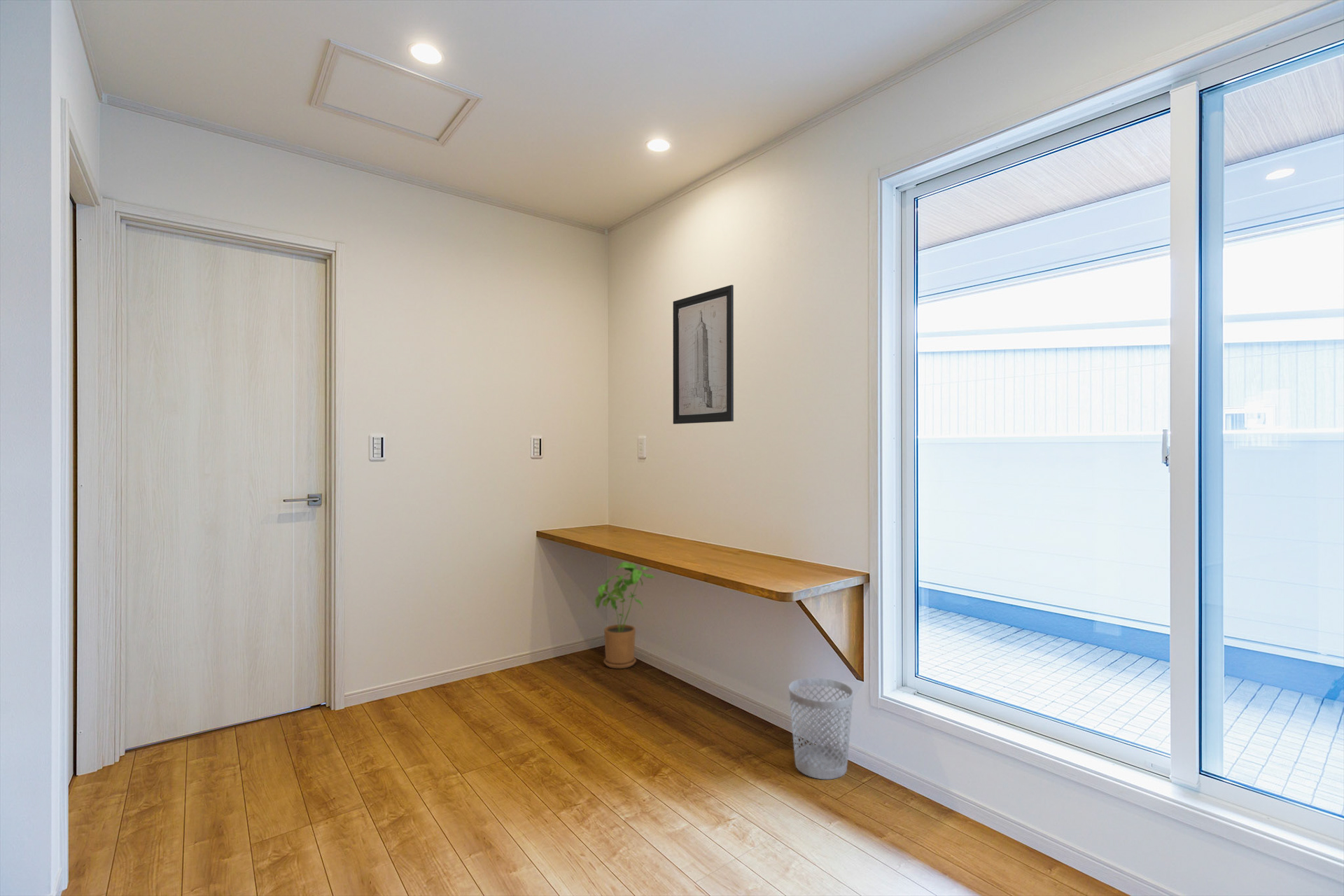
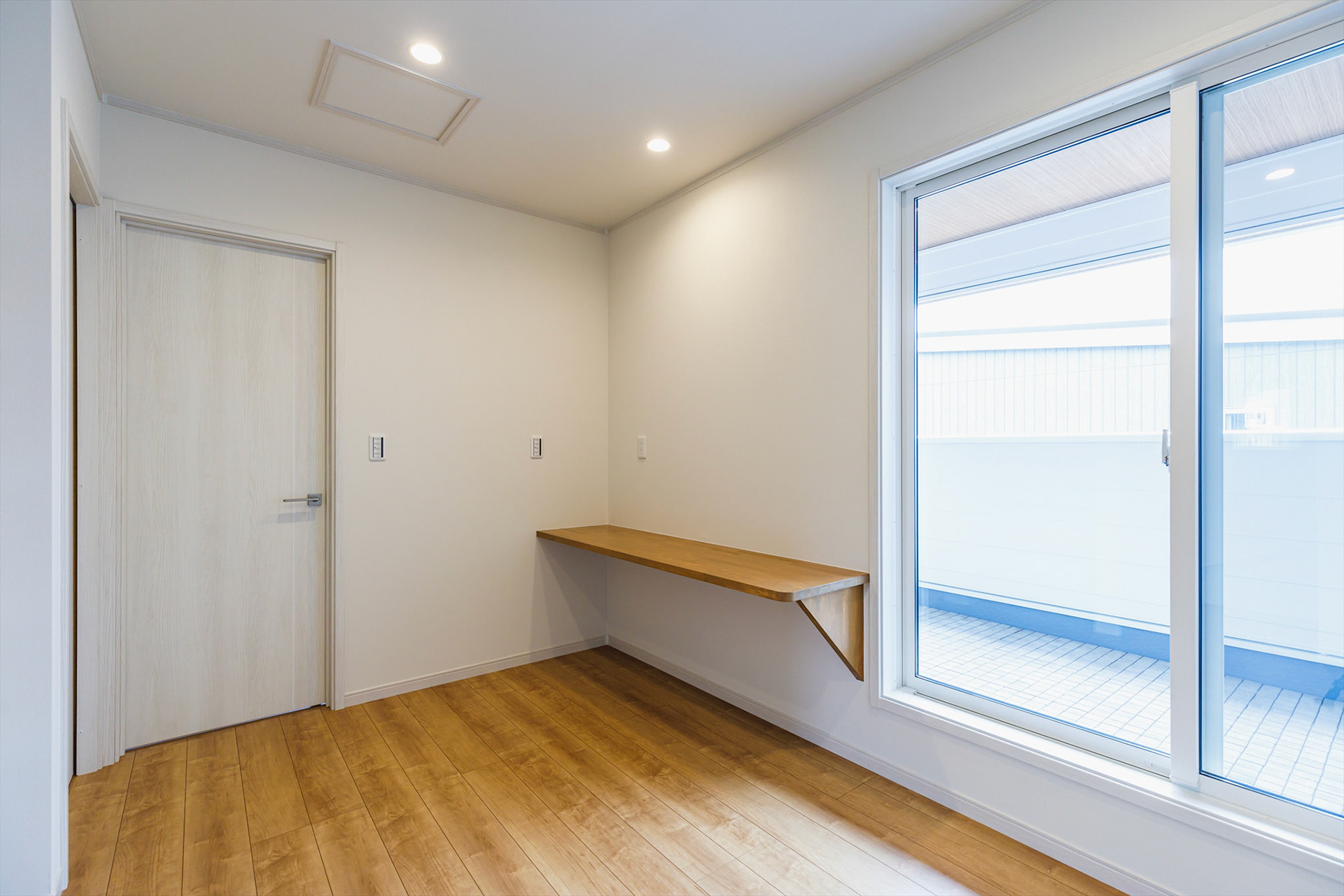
- wastebasket [788,677,854,780]
- house plant [594,561,656,669]
- wall art [673,284,734,425]
